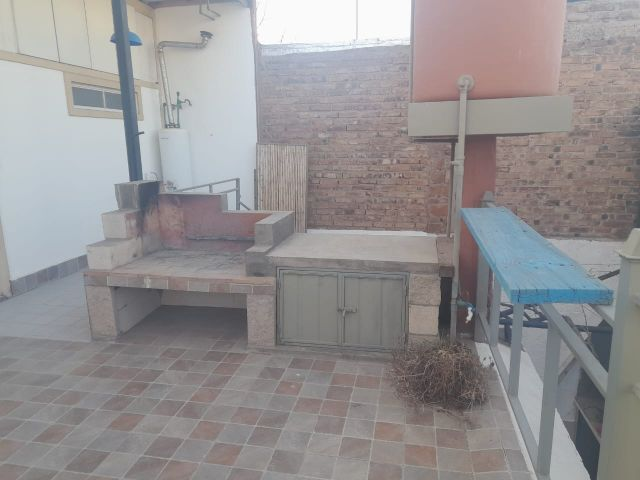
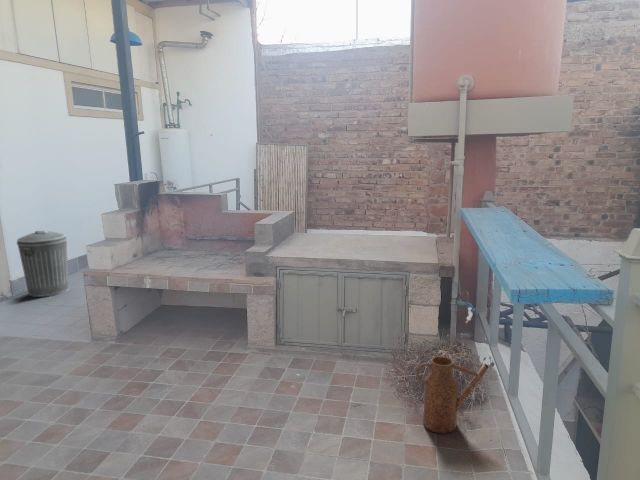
+ trash can [16,230,70,298]
+ watering can [414,355,490,435]
